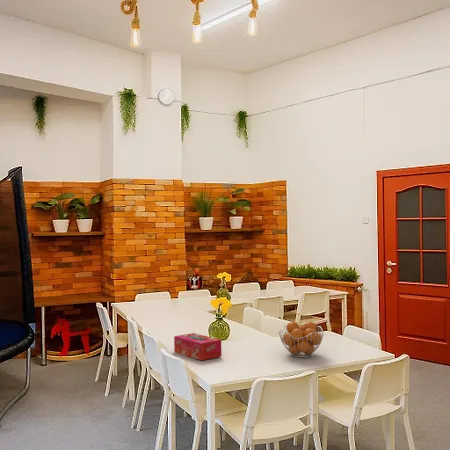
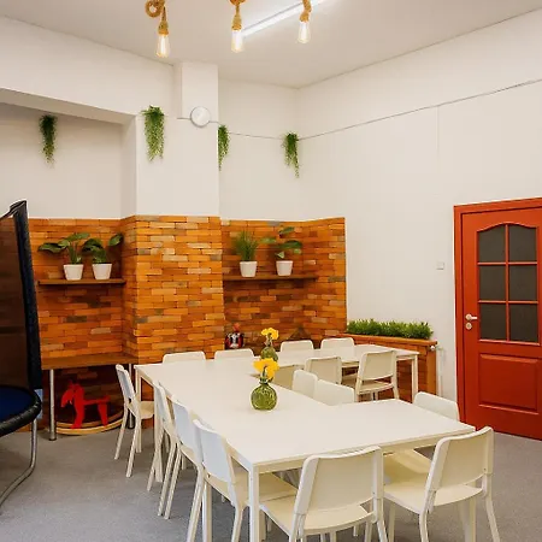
- fruit basket [278,320,325,358]
- tissue box [173,332,223,361]
